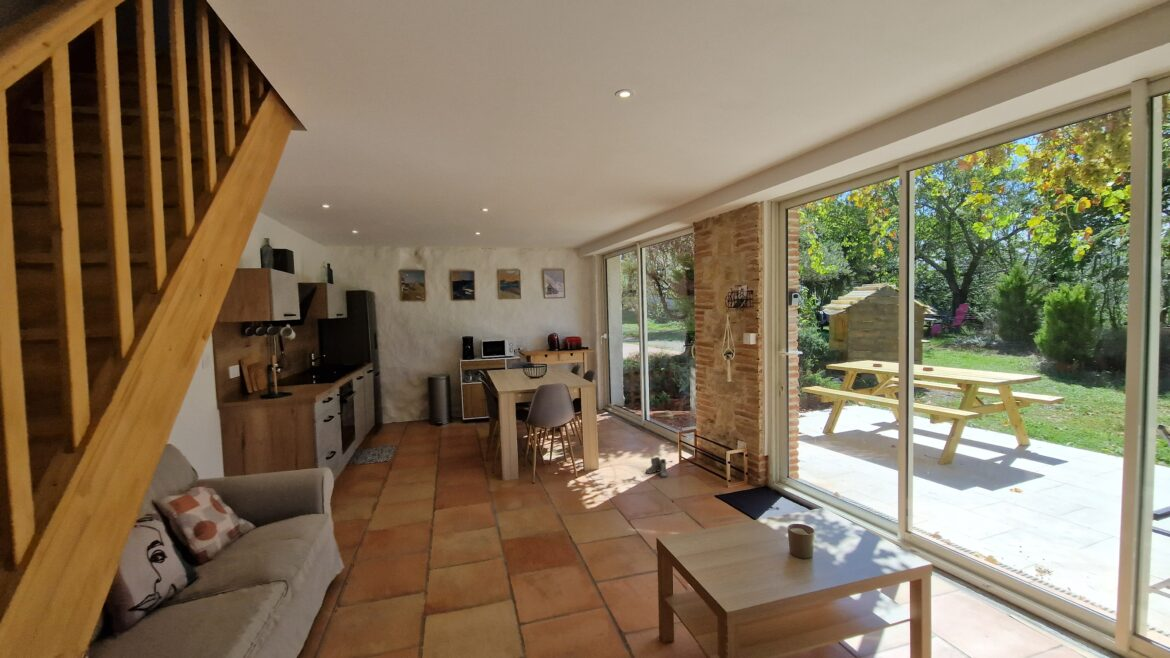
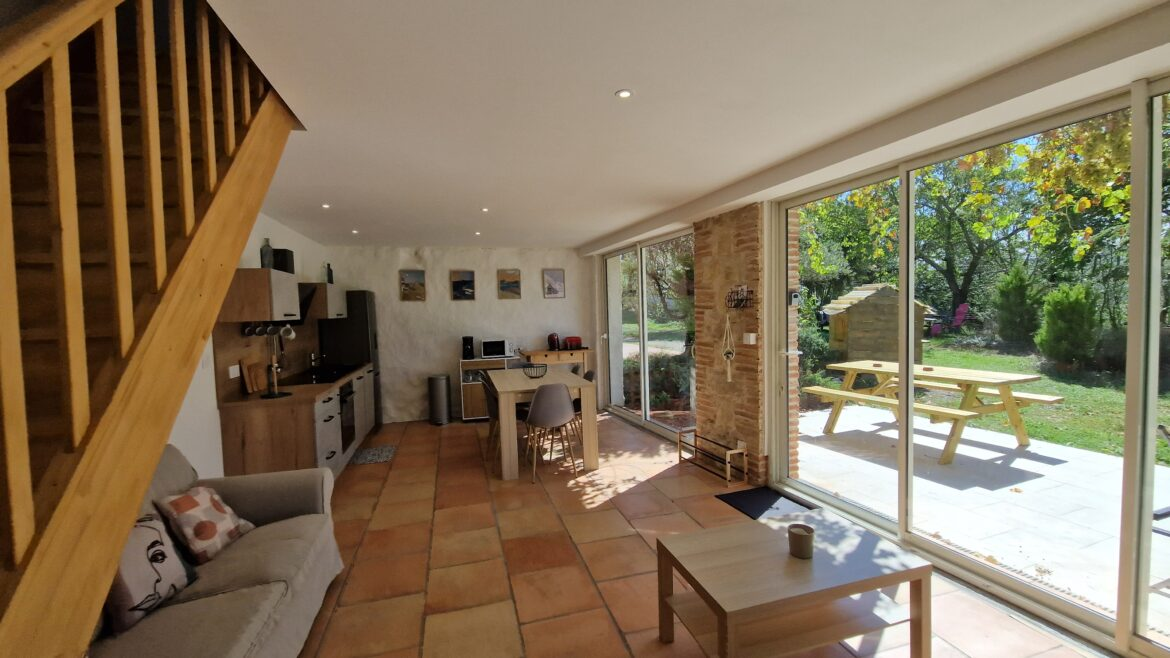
- boots [645,456,673,478]
